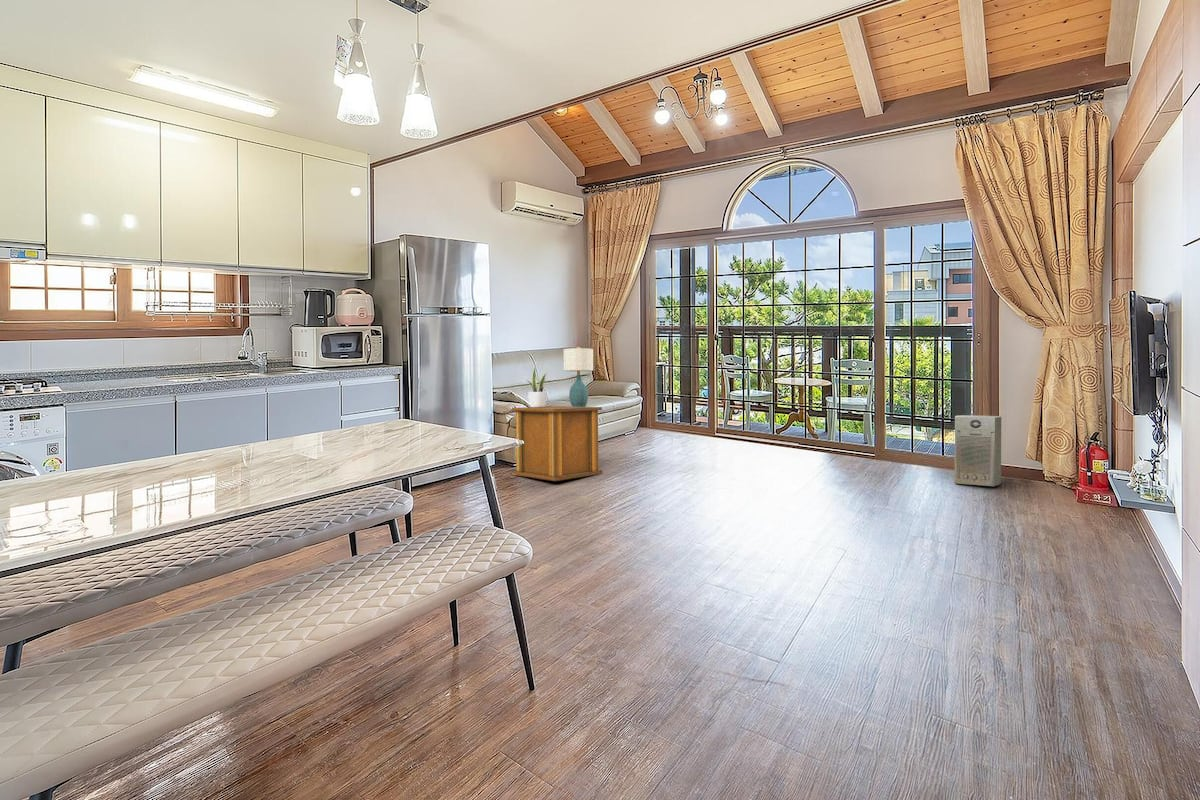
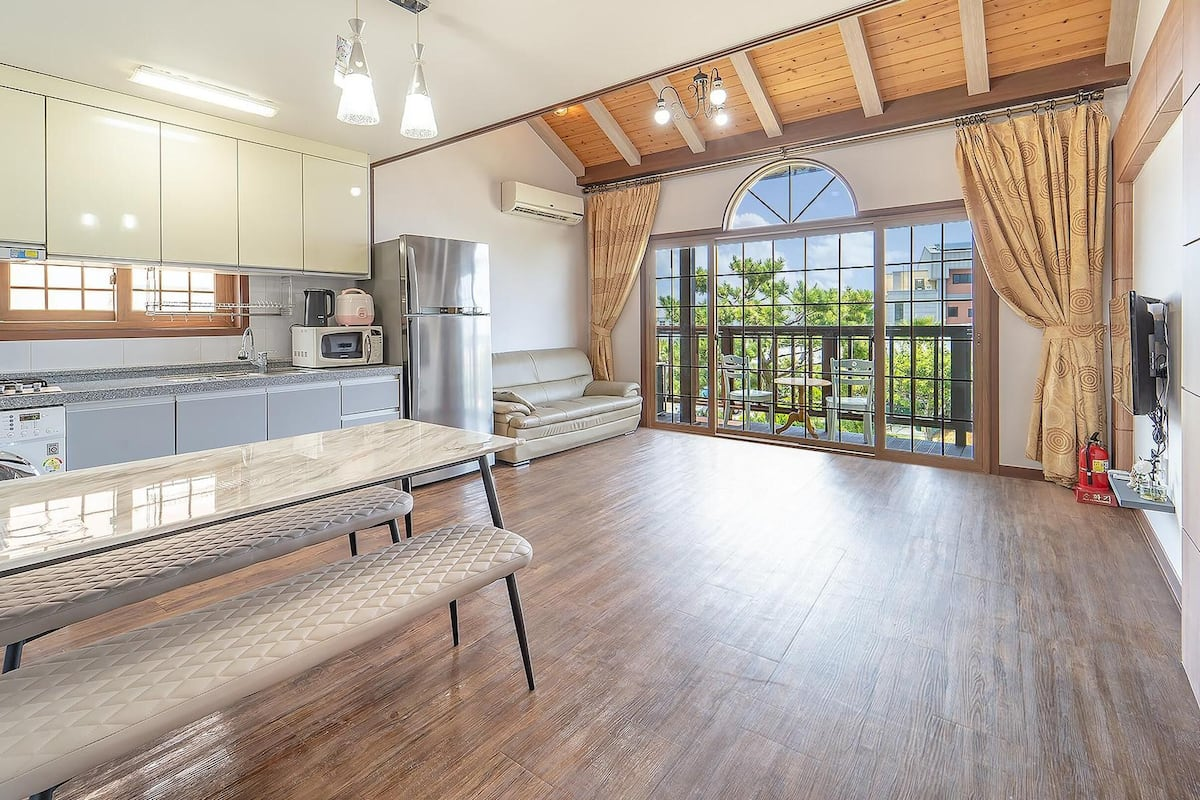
- side table [511,405,603,482]
- potted plant [526,367,548,408]
- table lamp [563,346,594,407]
- fan [954,414,1002,487]
